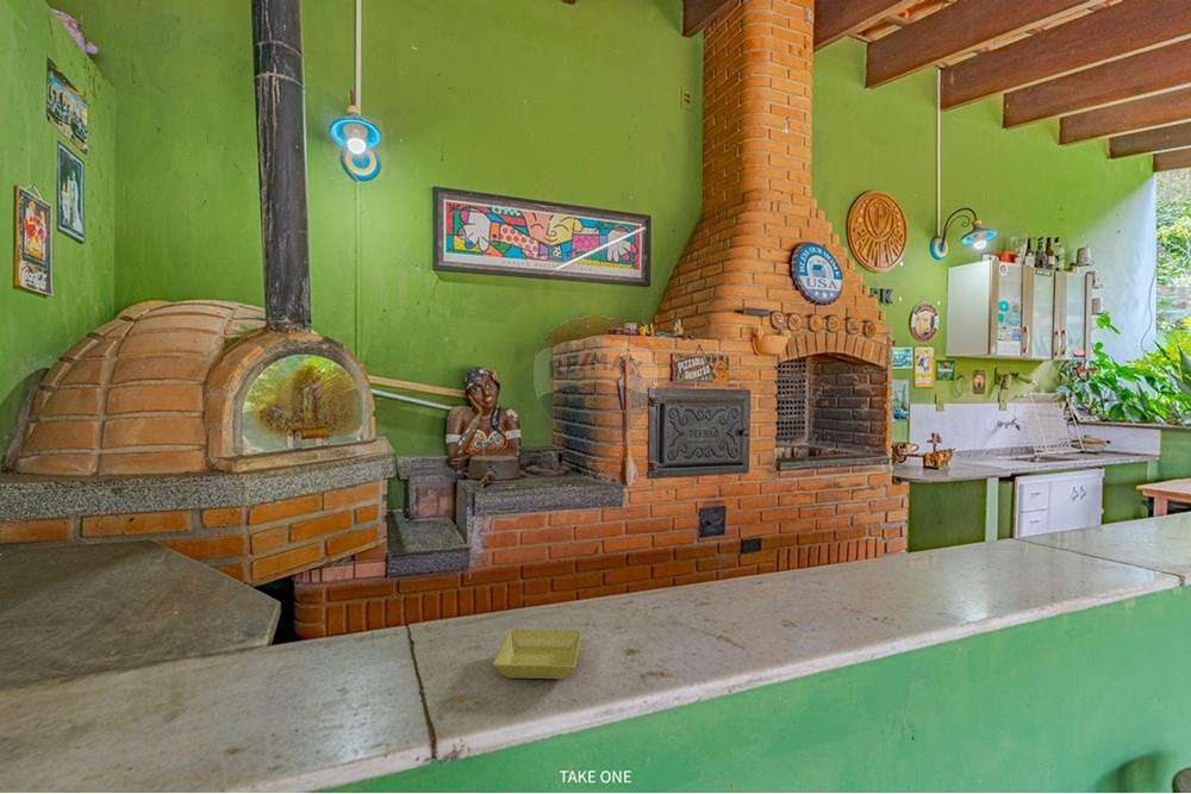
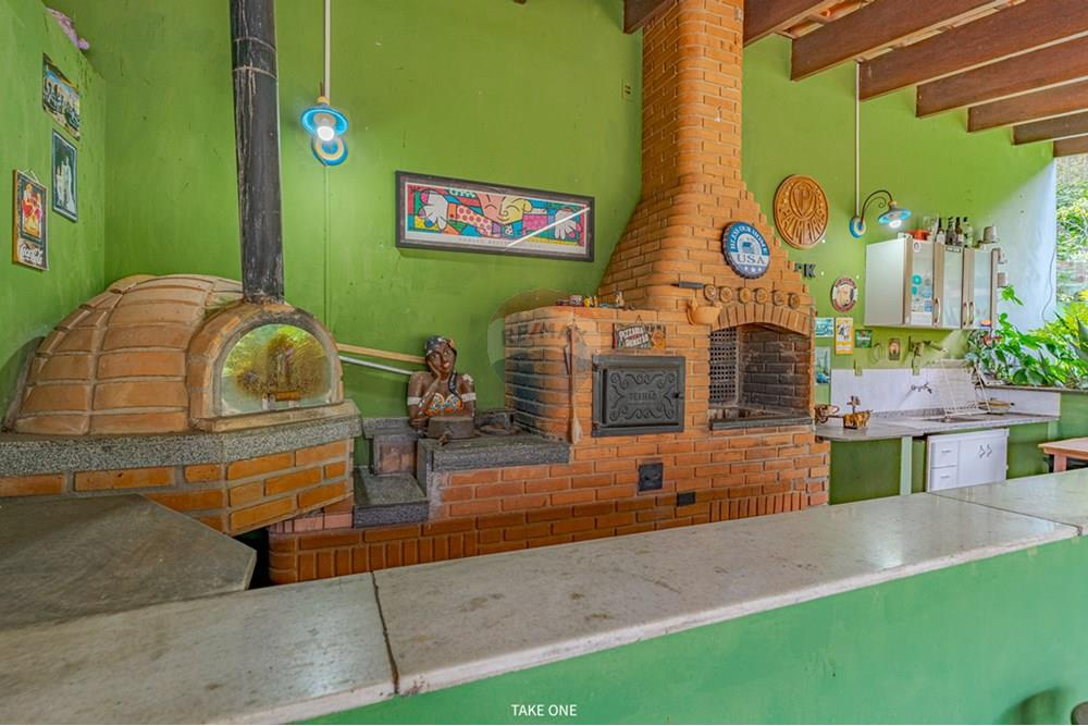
- saucer [492,629,584,680]
